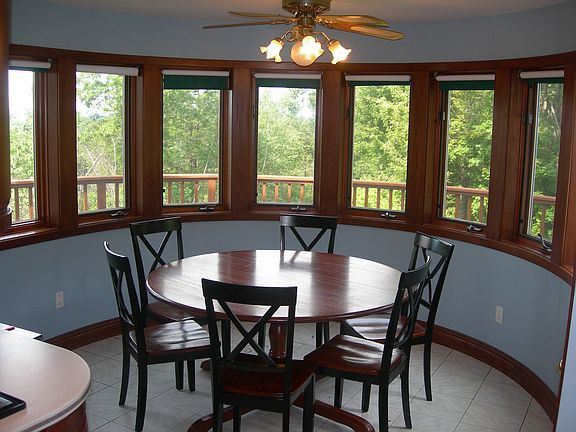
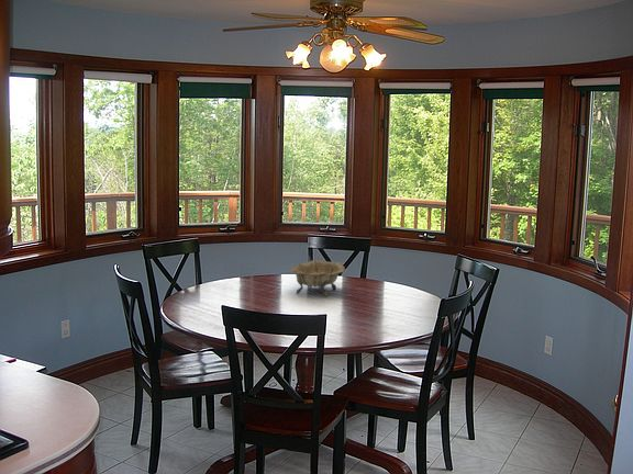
+ decorative bowl [289,259,346,297]
